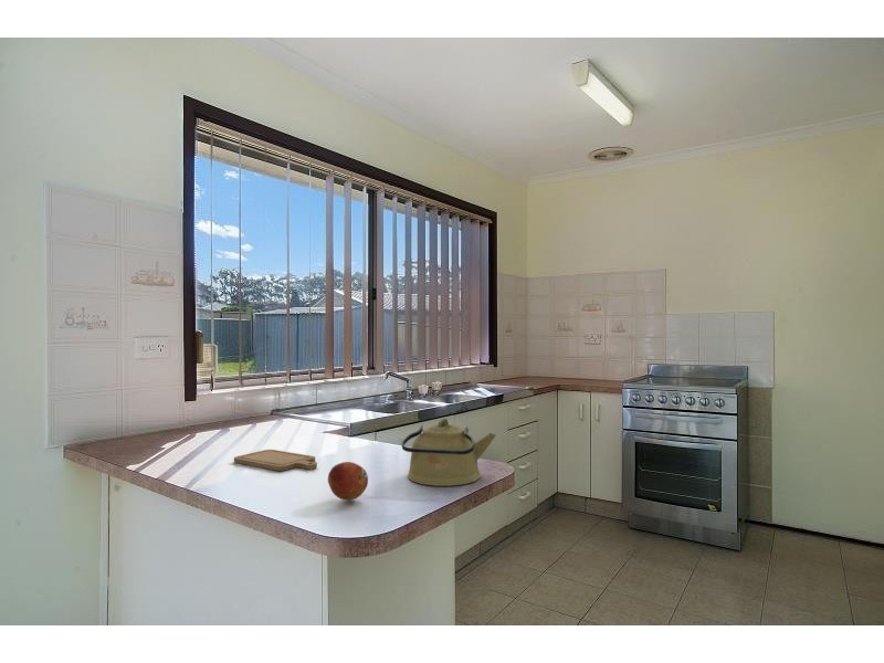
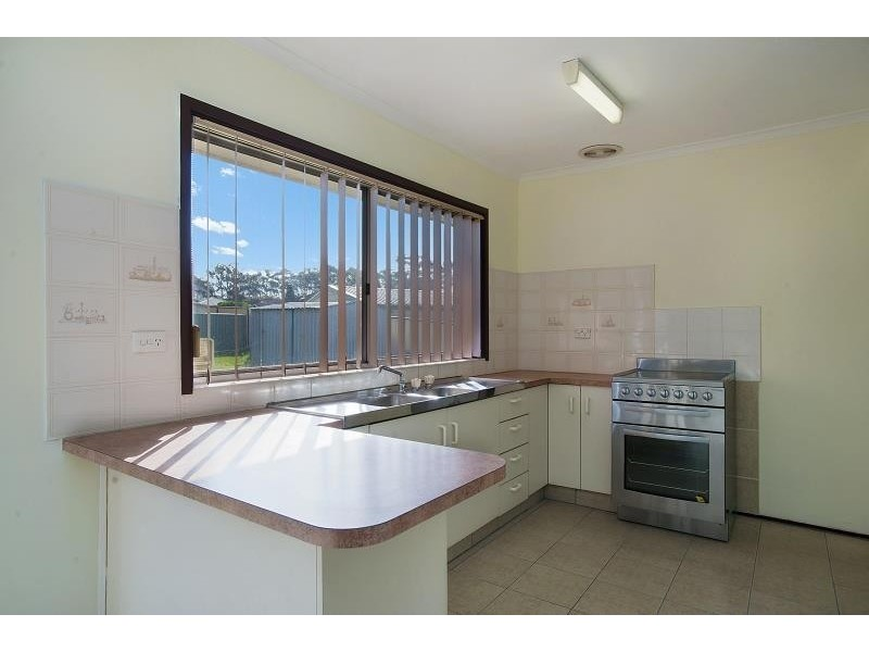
- chopping board [233,449,318,472]
- kettle [400,418,497,487]
- fruit [327,461,369,502]
